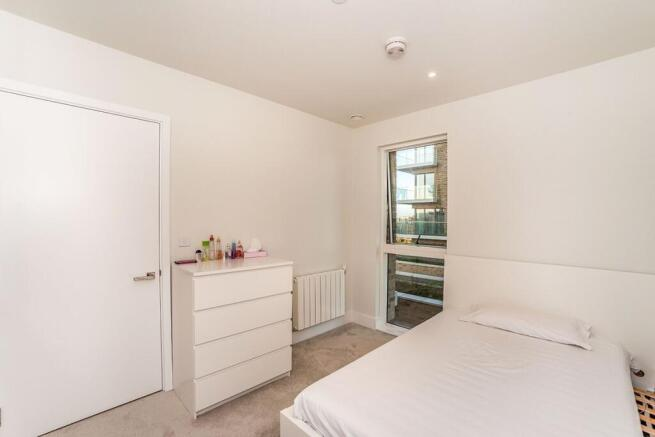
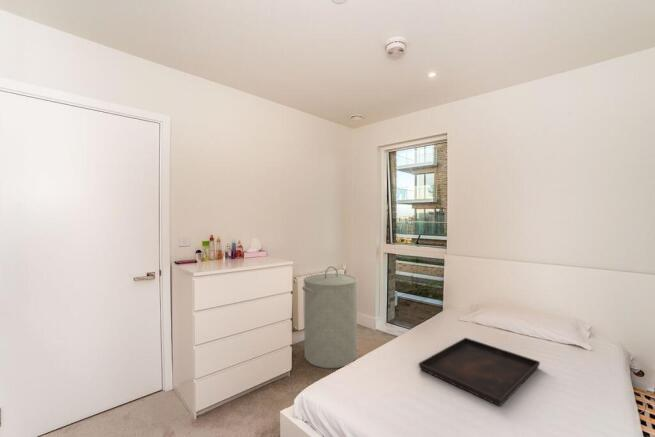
+ laundry hamper [301,265,358,369]
+ serving tray [418,337,541,407]
